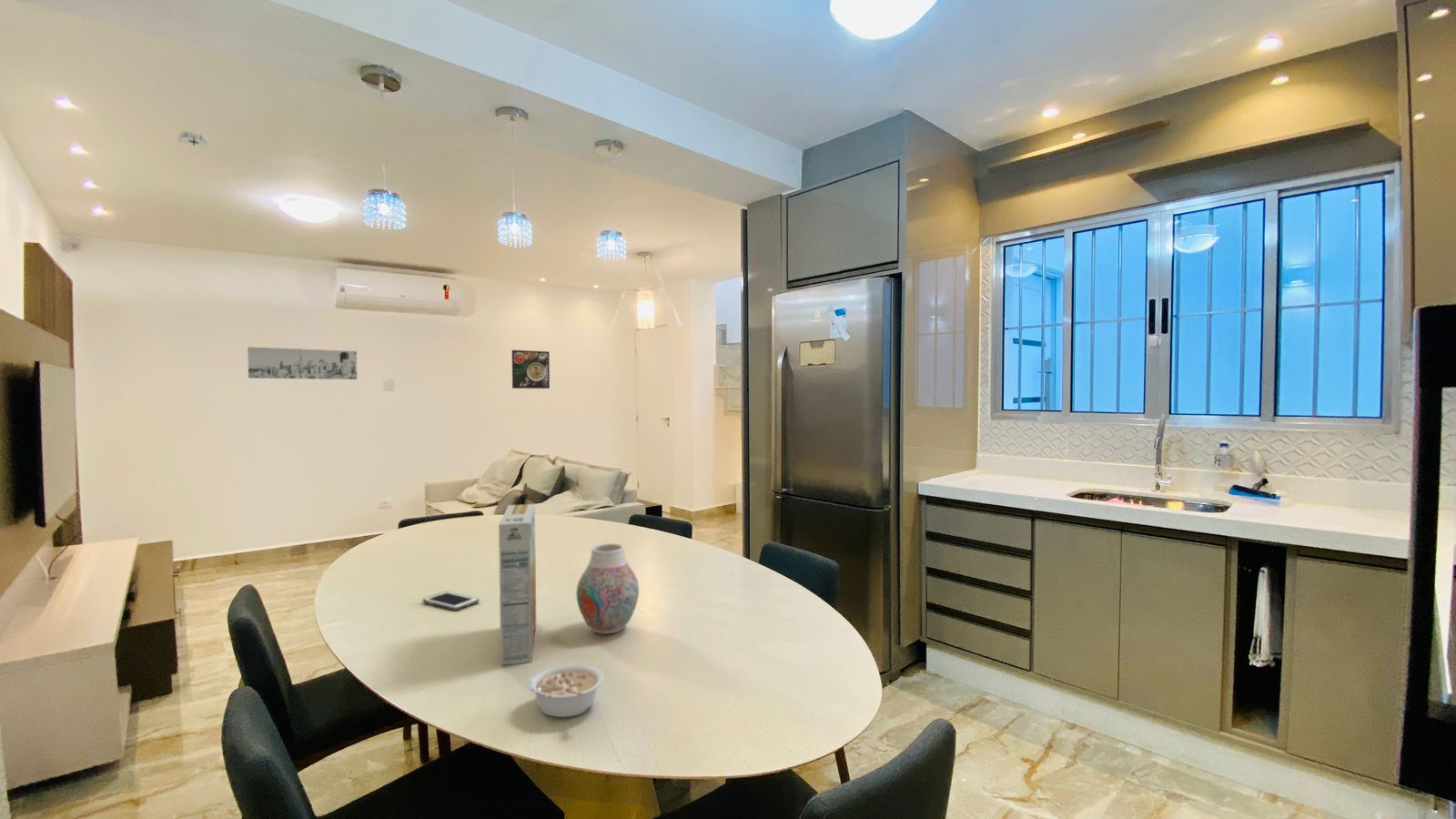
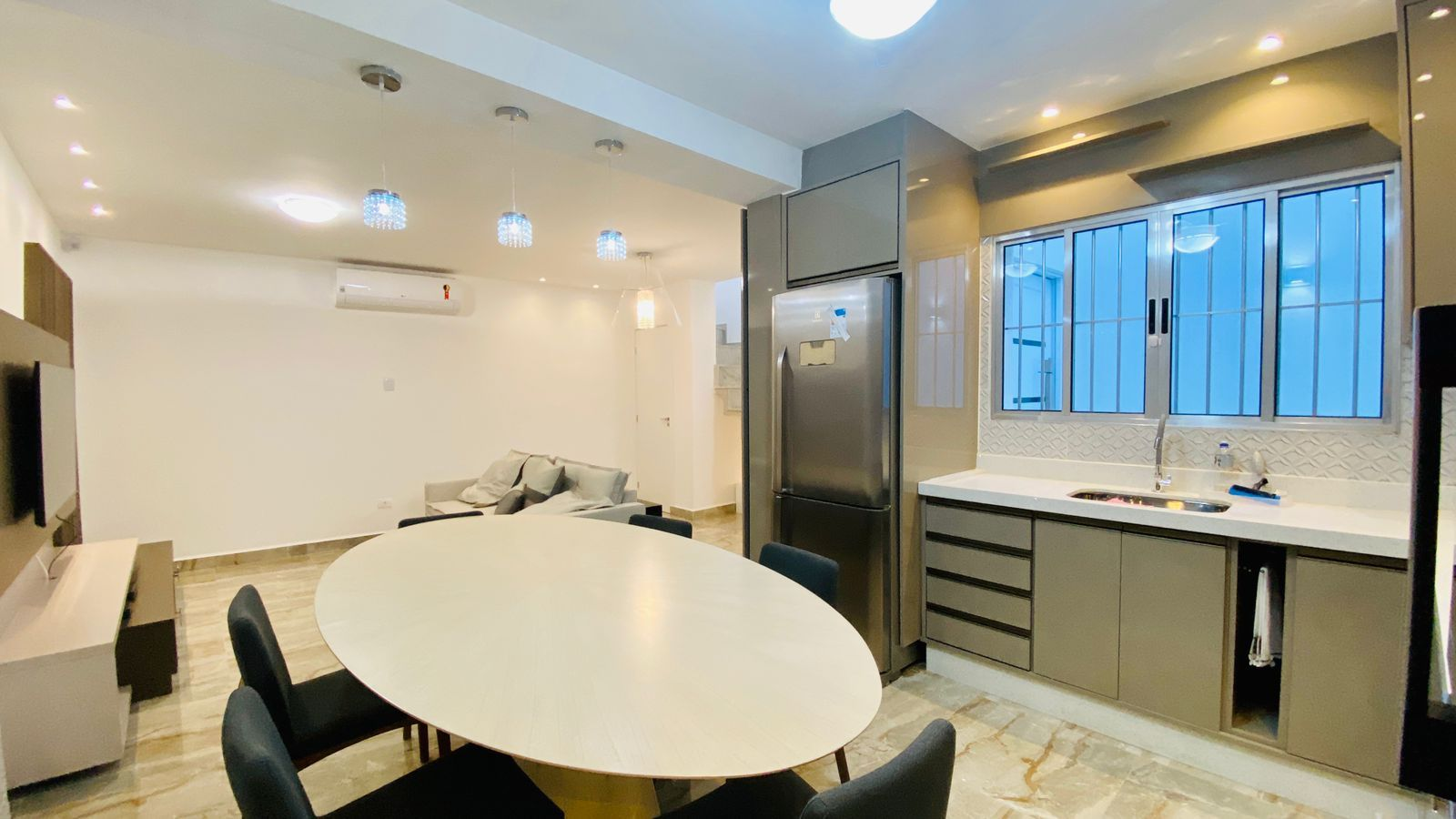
- cell phone [422,591,480,612]
- vase [575,542,640,634]
- wall art [247,346,358,380]
- cereal box [498,503,537,666]
- smoke detector [176,130,211,147]
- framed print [511,349,551,389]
- legume [527,662,605,718]
